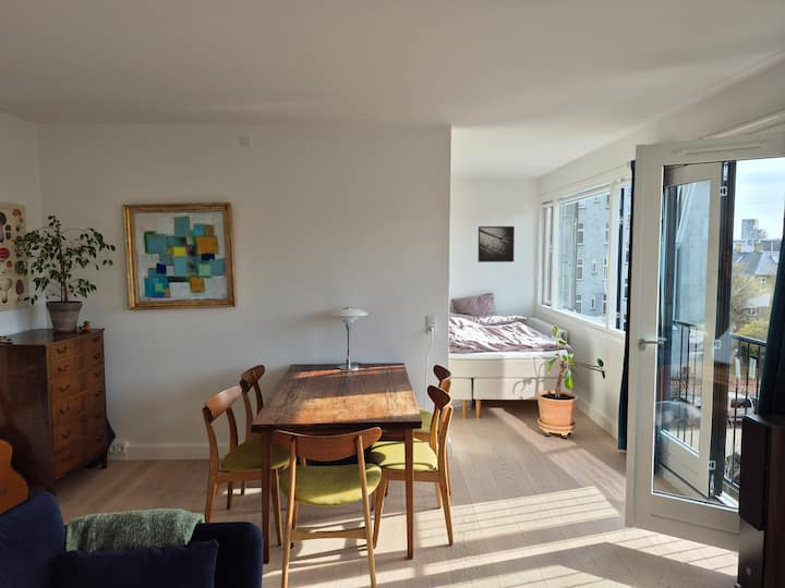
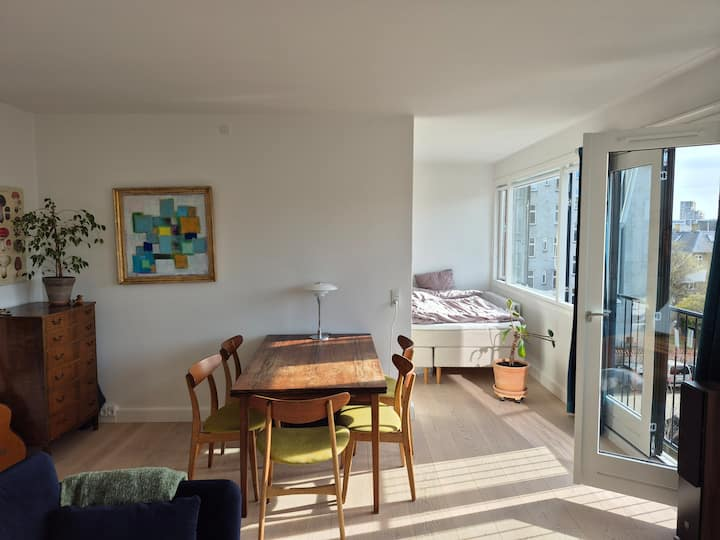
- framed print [478,225,516,264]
